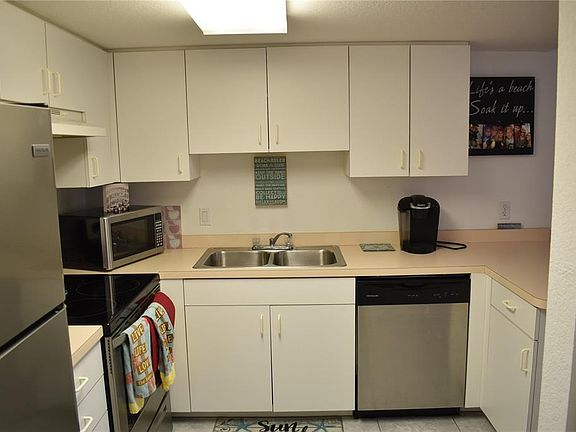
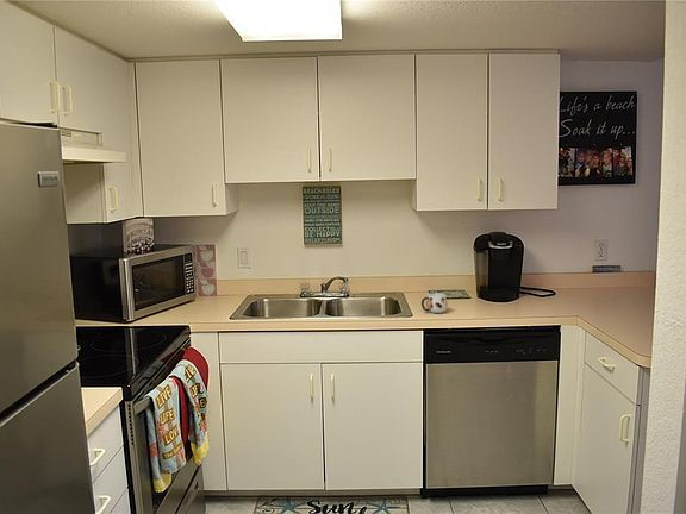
+ mug [420,289,448,314]
